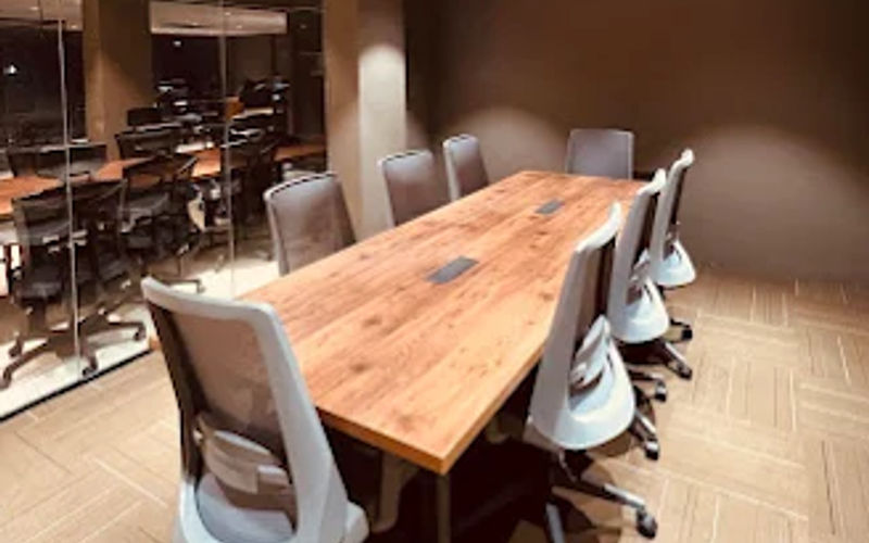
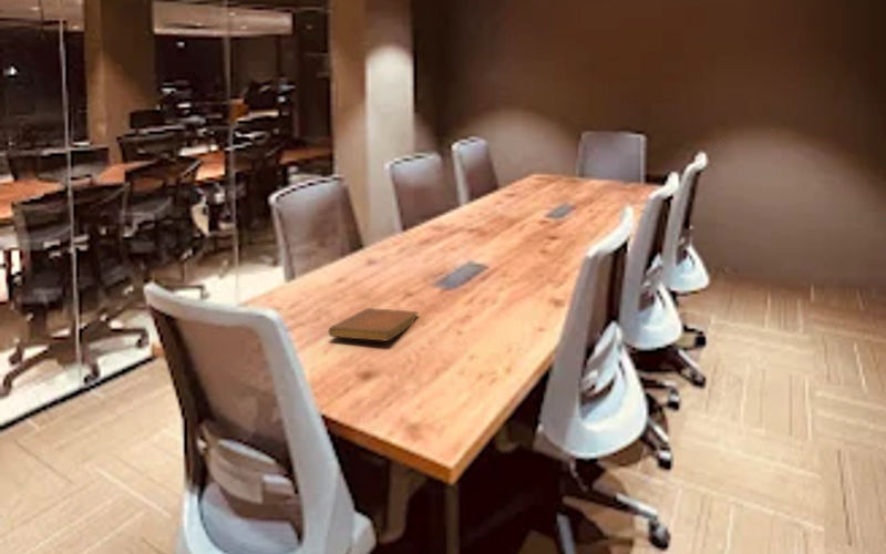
+ notebook [328,307,420,342]
